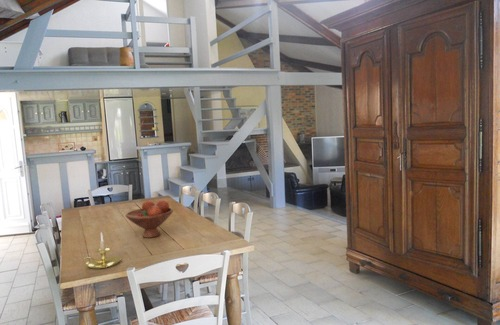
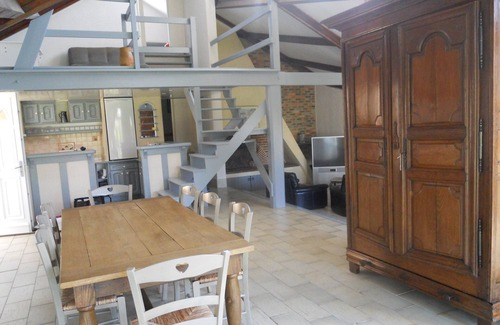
- candle holder [79,231,122,270]
- fruit bowl [125,199,174,239]
